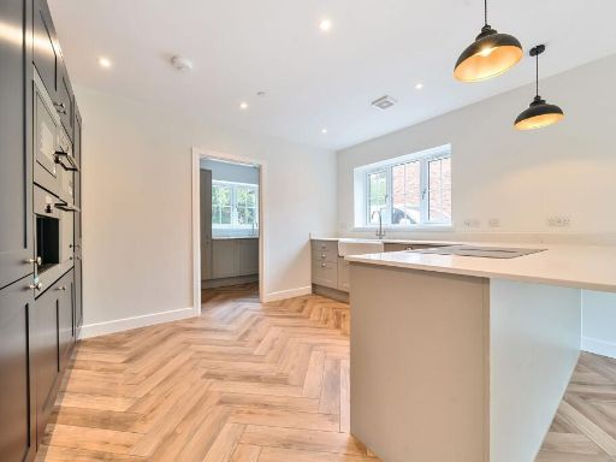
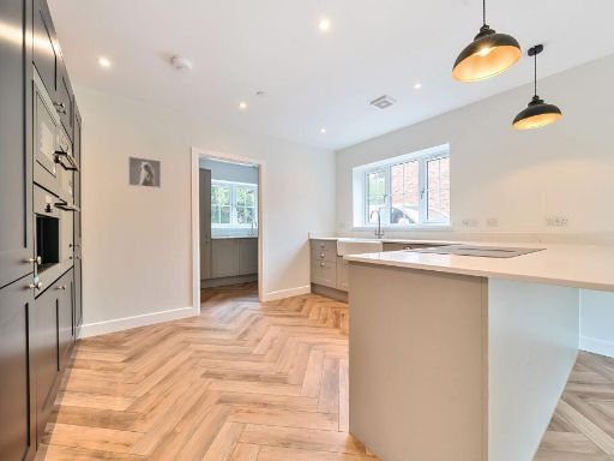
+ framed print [127,155,162,190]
